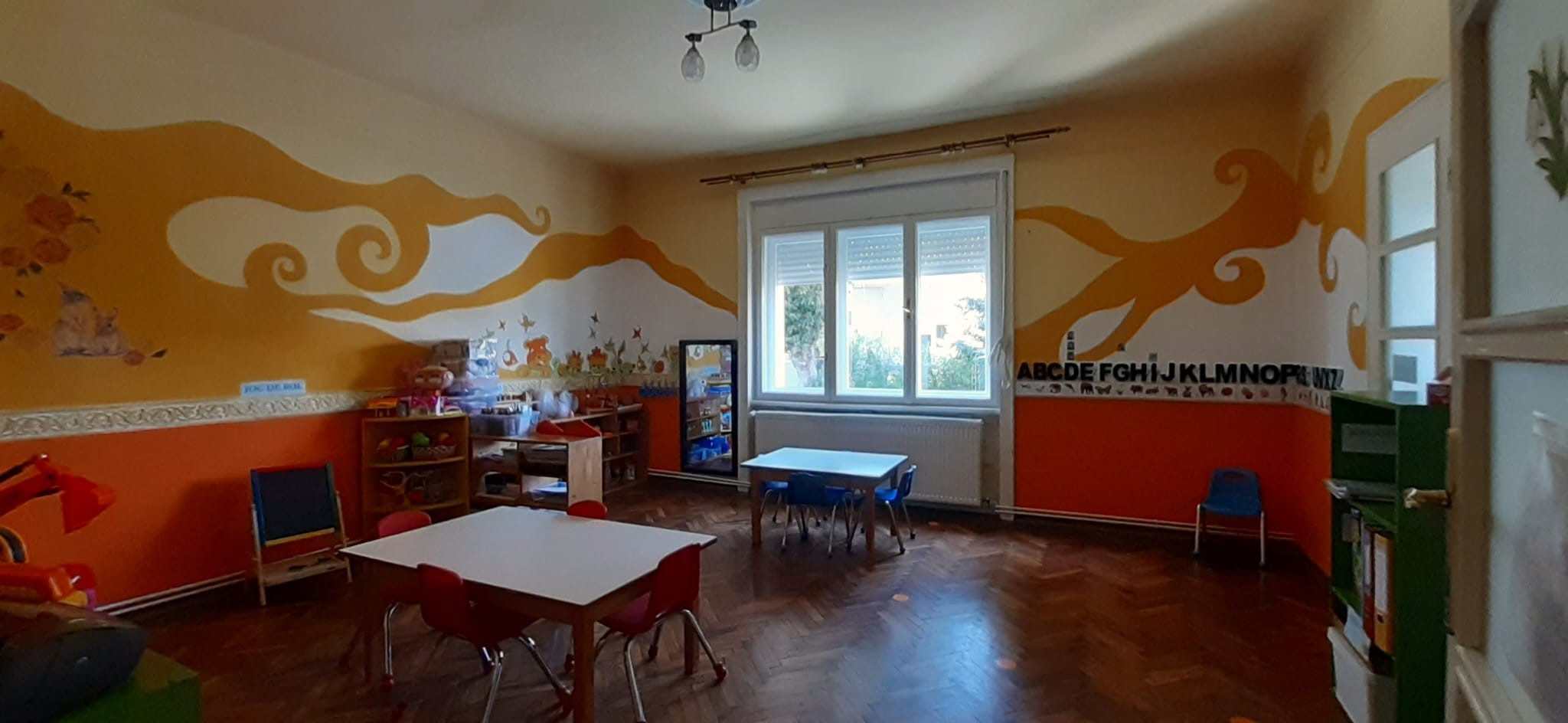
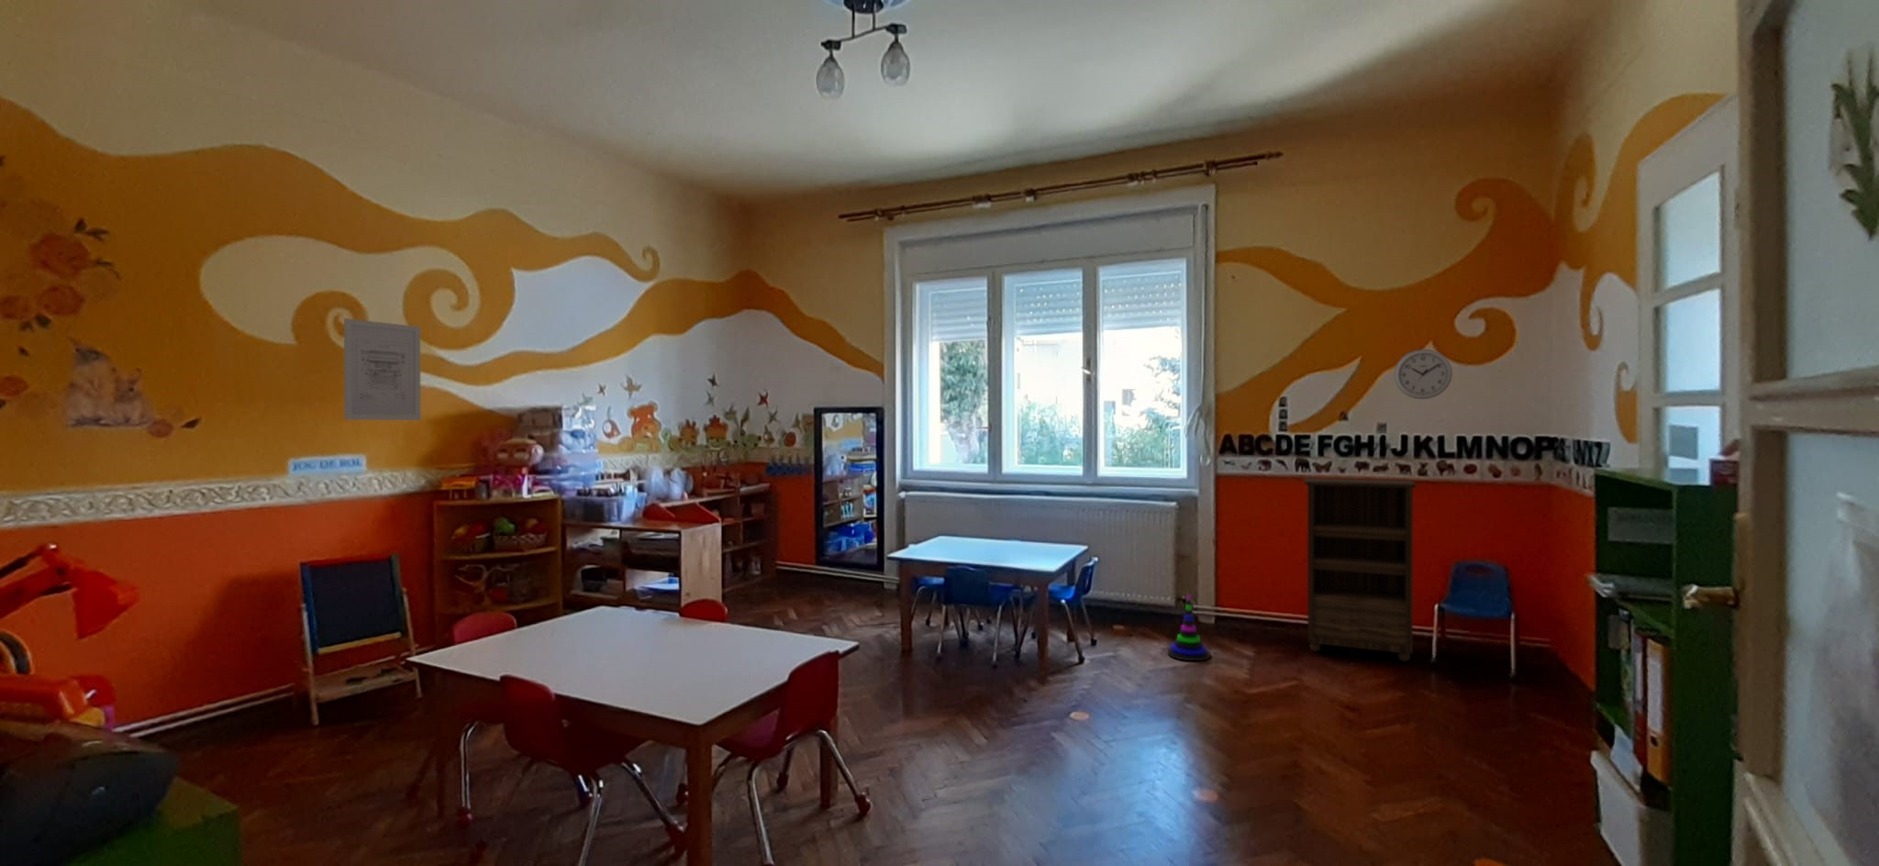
+ stacking toy [1167,594,1212,661]
+ wall clock [1392,349,1454,400]
+ bookshelf [1304,477,1418,662]
+ wall art [343,317,422,422]
